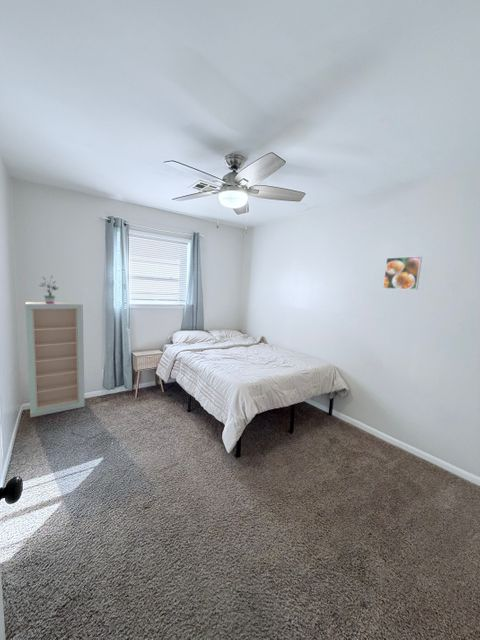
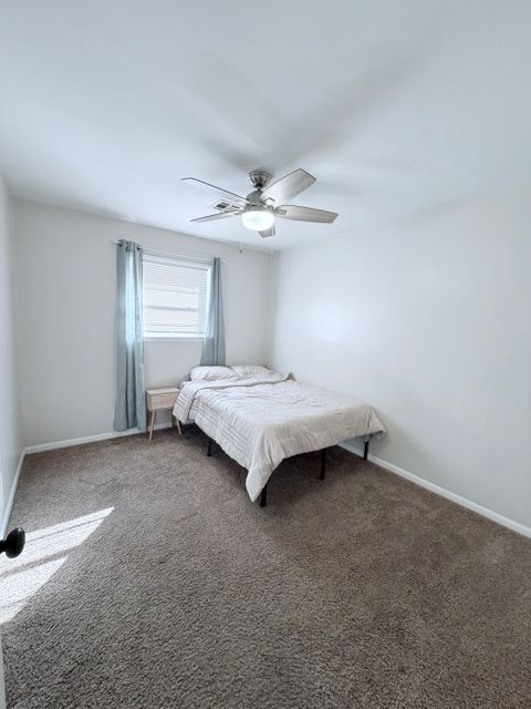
- potted plant [39,274,60,304]
- shelving unit [24,301,86,418]
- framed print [382,255,423,291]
